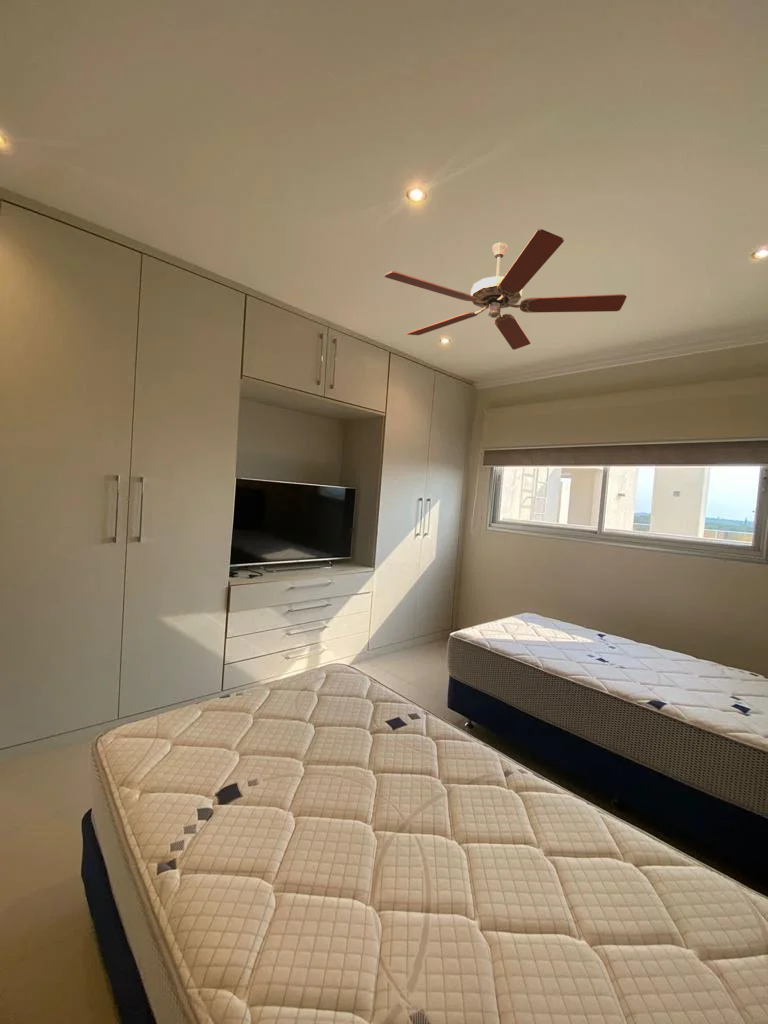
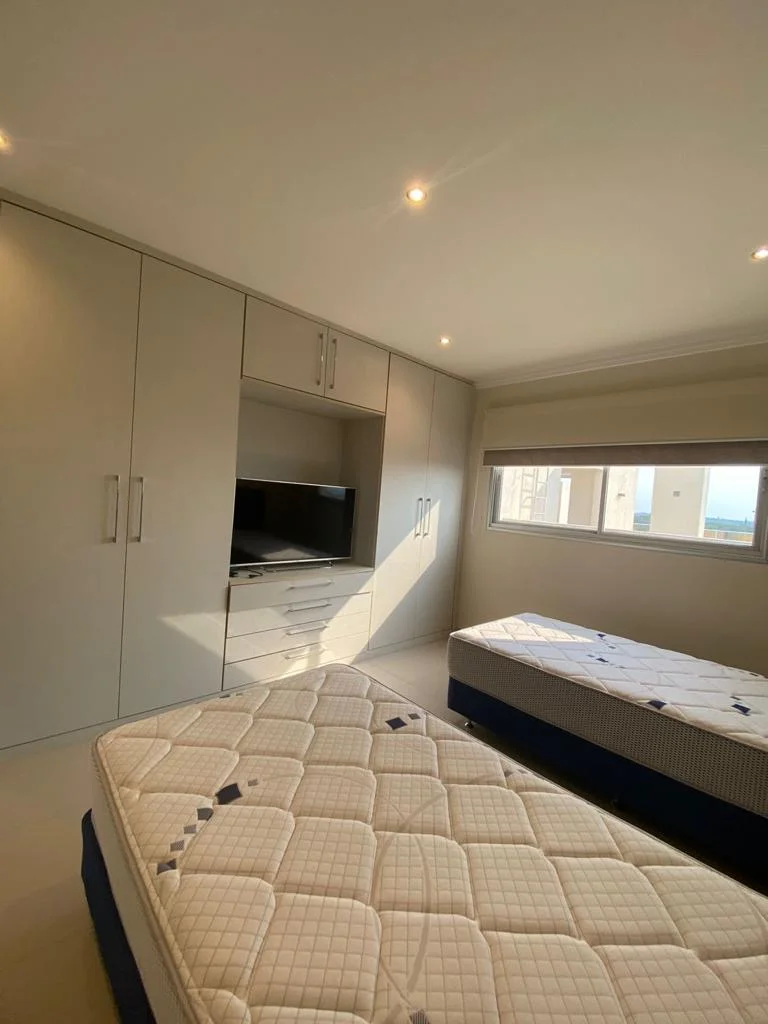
- ceiling fan [383,228,628,351]
